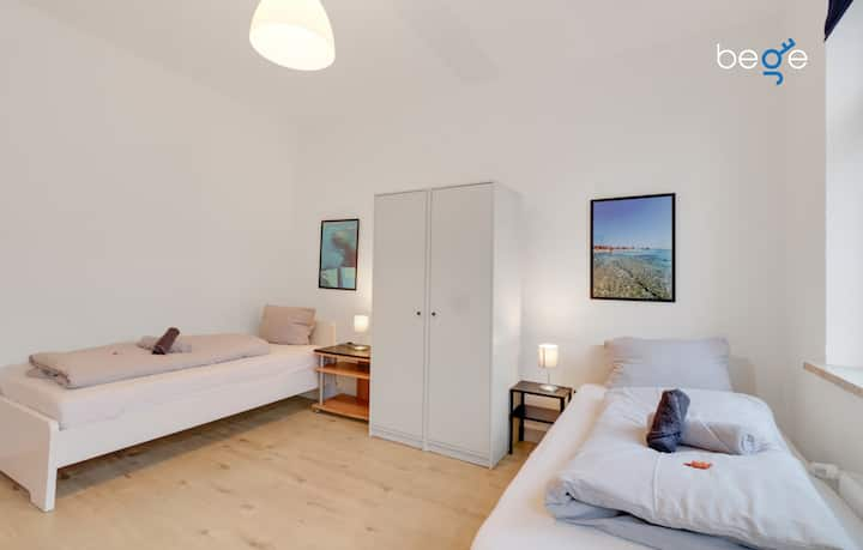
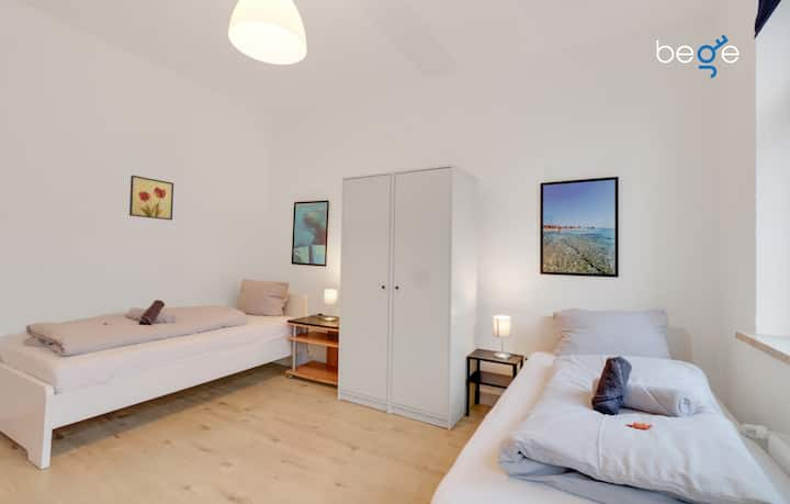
+ wall art [128,175,174,221]
